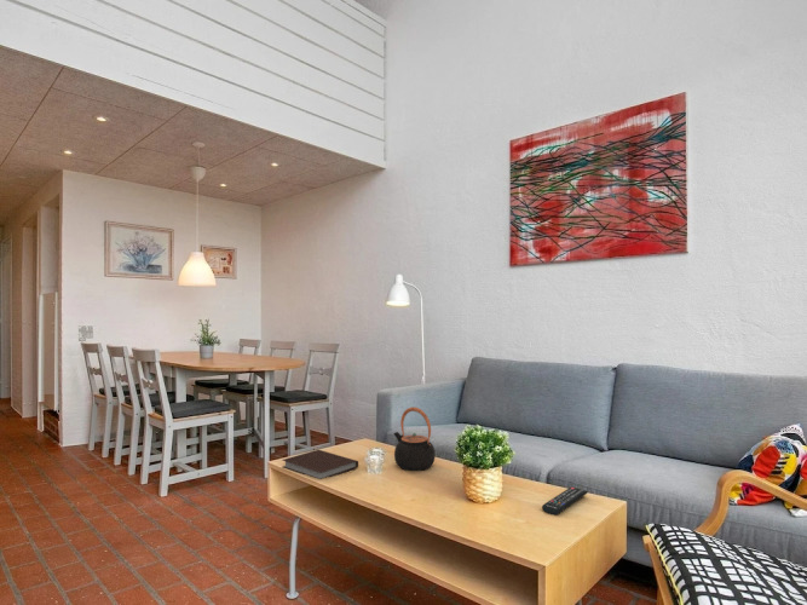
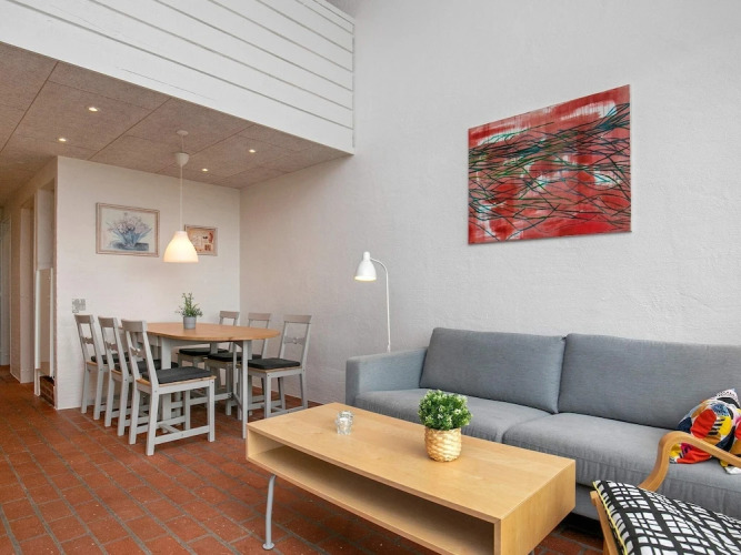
- remote control [541,486,588,517]
- notebook [281,449,359,480]
- teapot [393,405,436,472]
